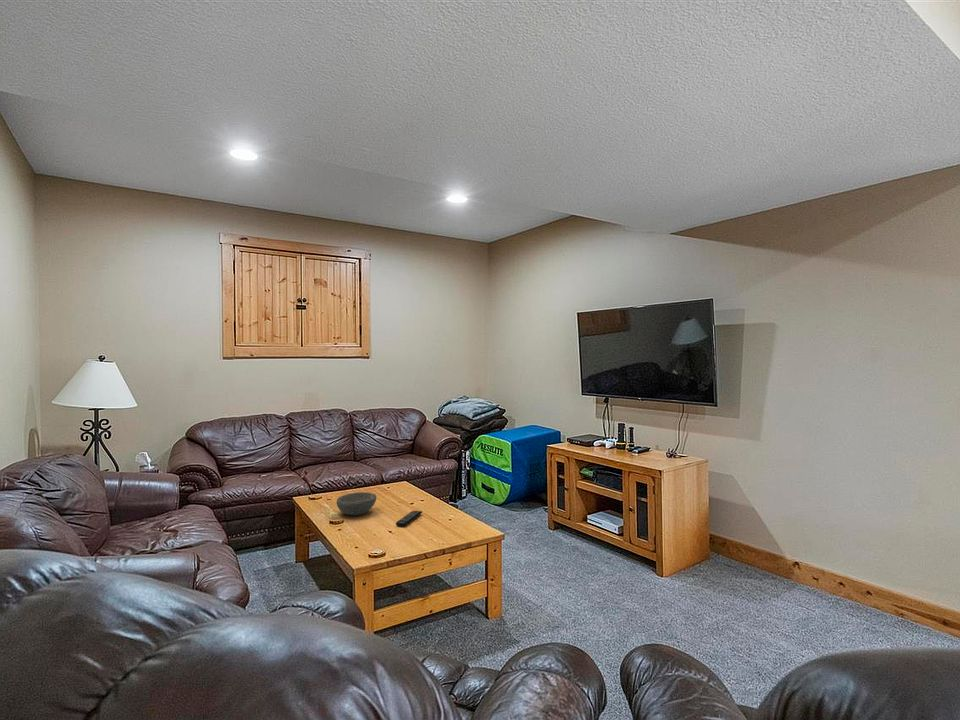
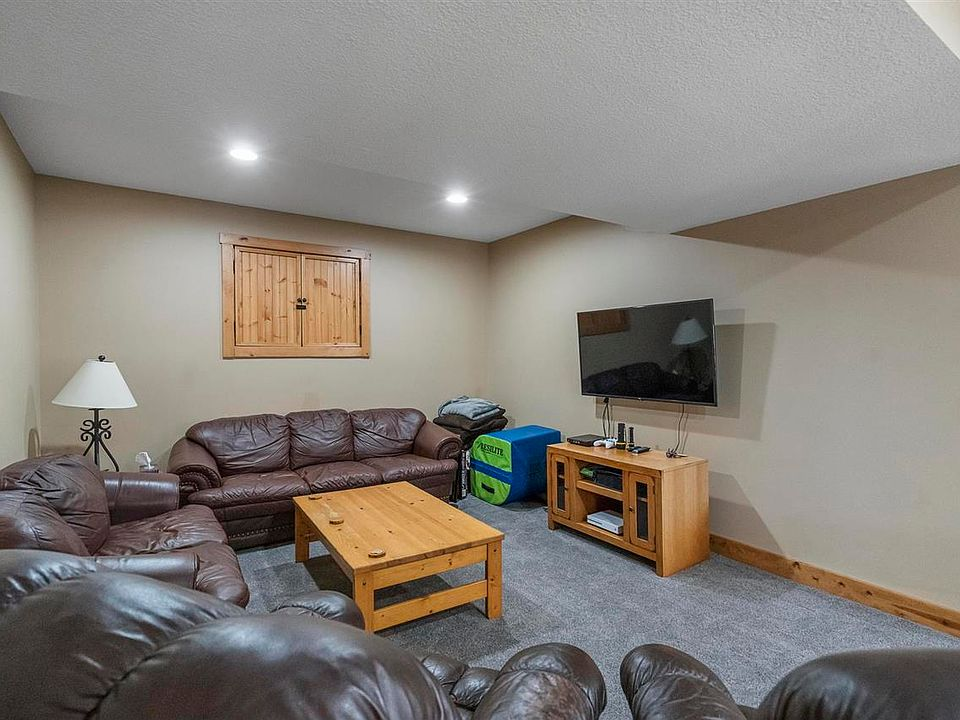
- bowl [336,491,377,516]
- remote control [395,510,423,528]
